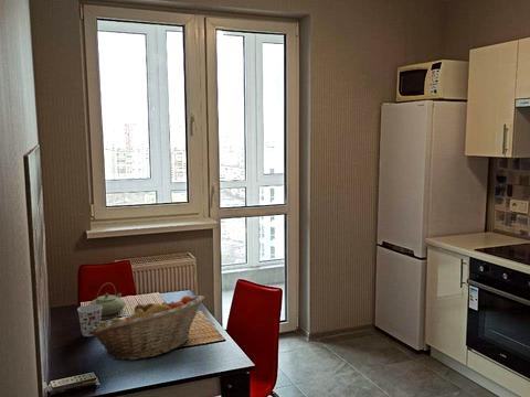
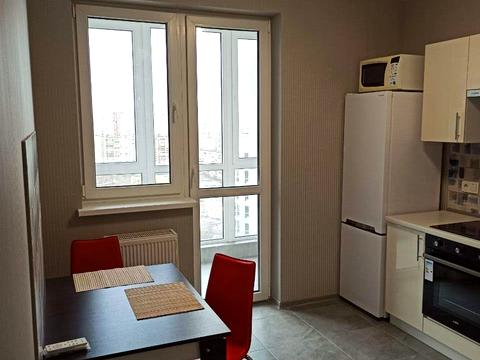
- teapot [88,281,127,316]
- fruit basket [88,294,205,361]
- cup [76,303,103,337]
